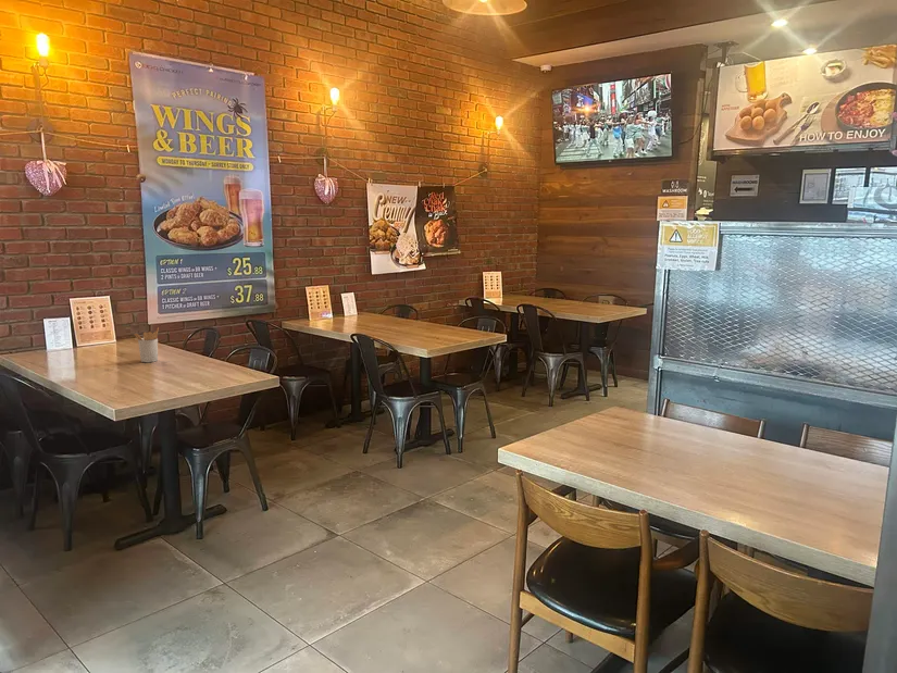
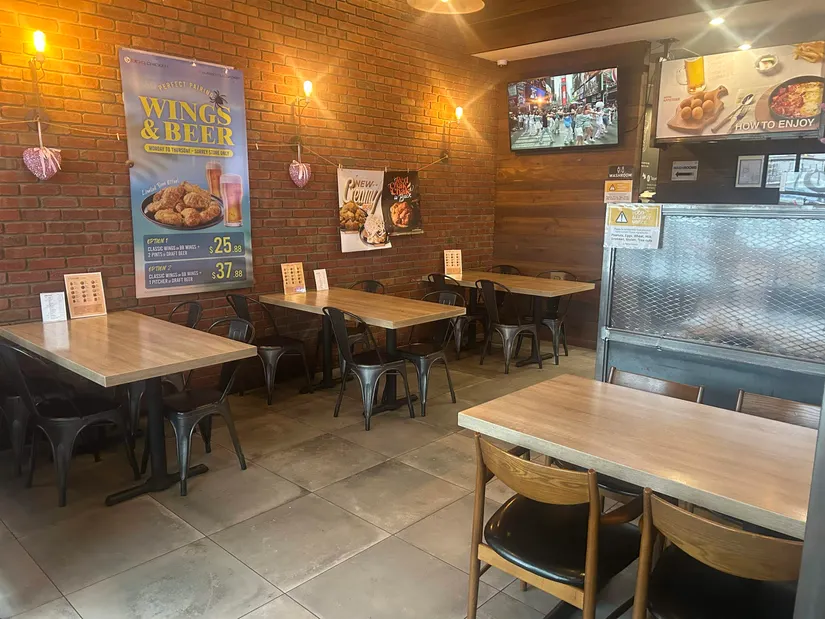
- utensil holder [133,326,160,363]
